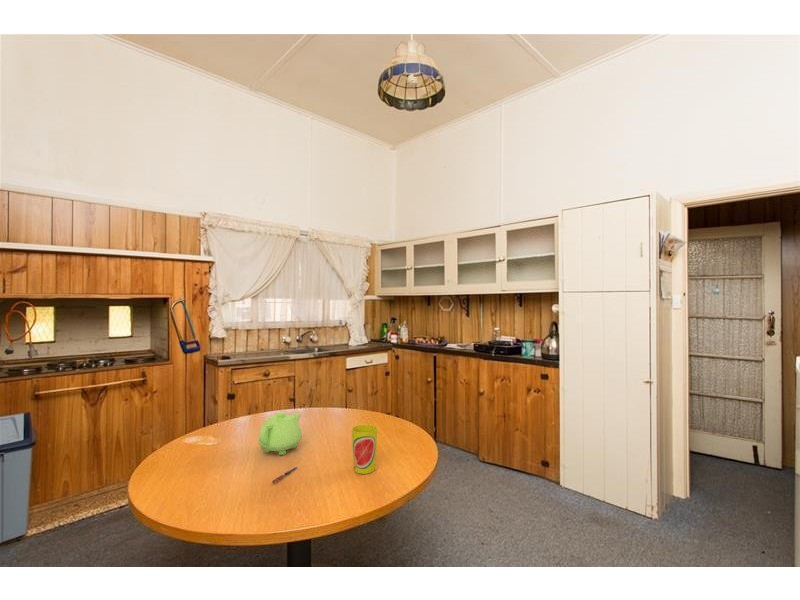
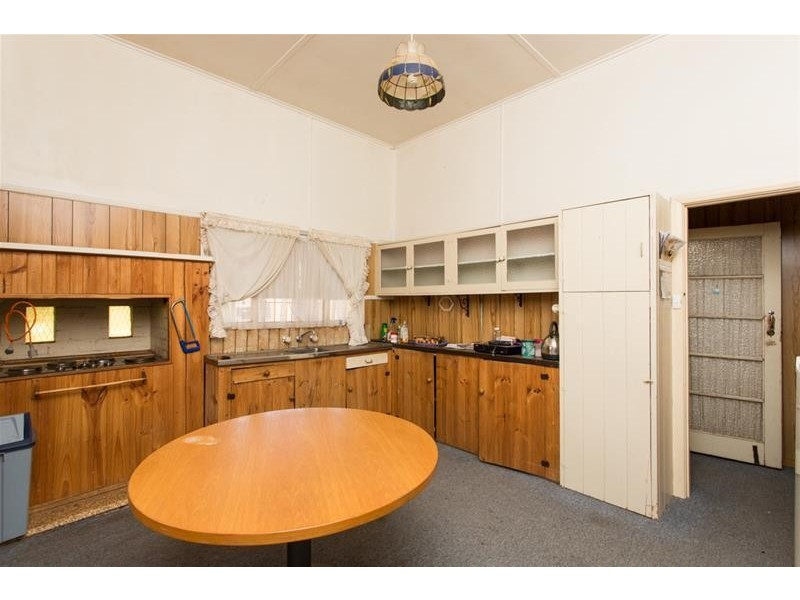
- cup [351,423,379,475]
- teapot [257,411,303,456]
- pen [271,466,299,484]
